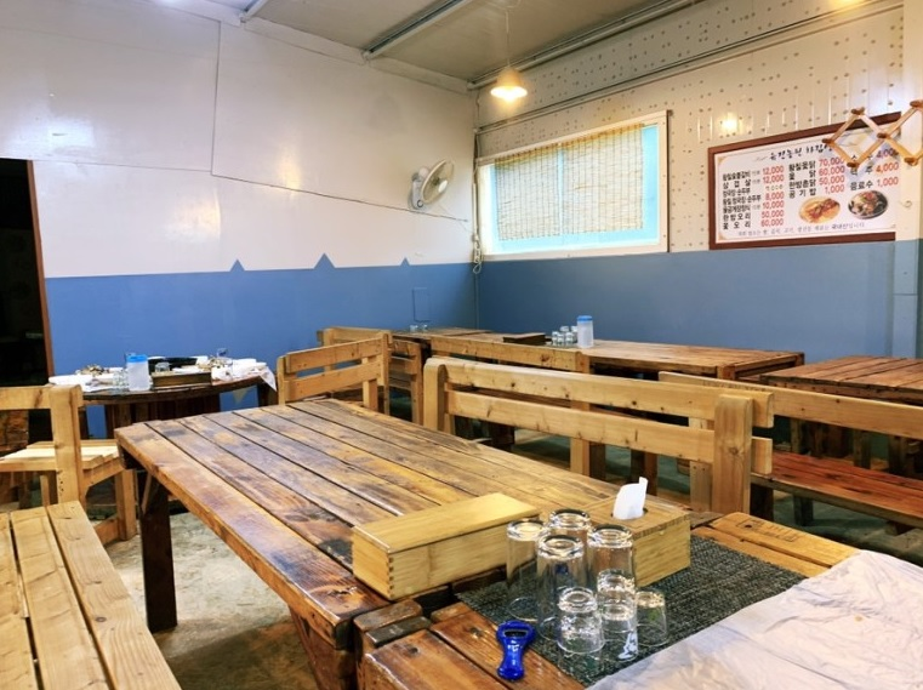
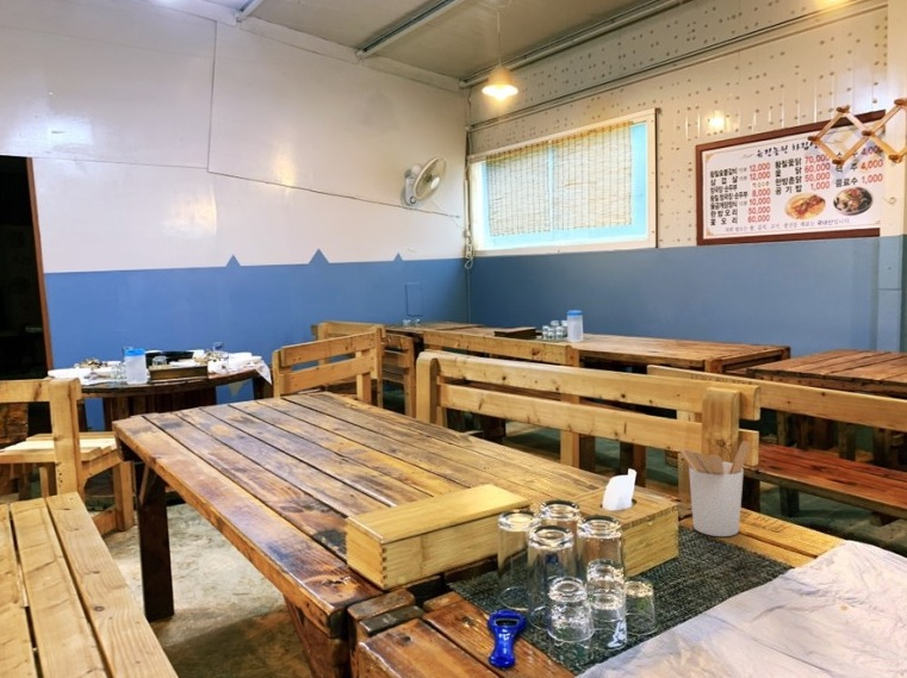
+ utensil holder [677,440,752,537]
